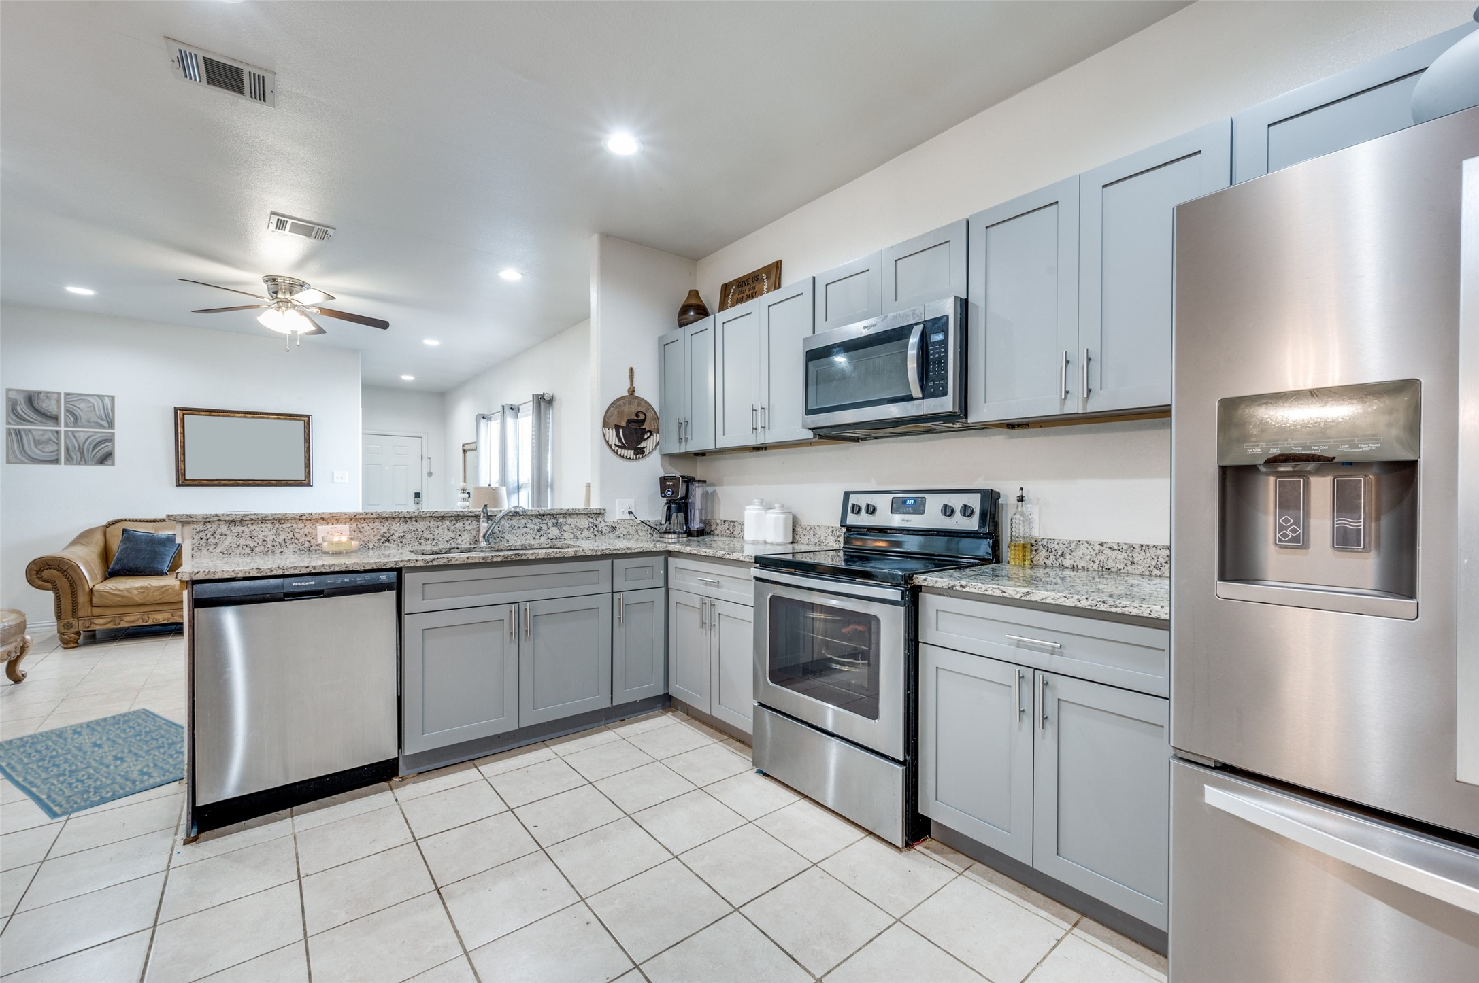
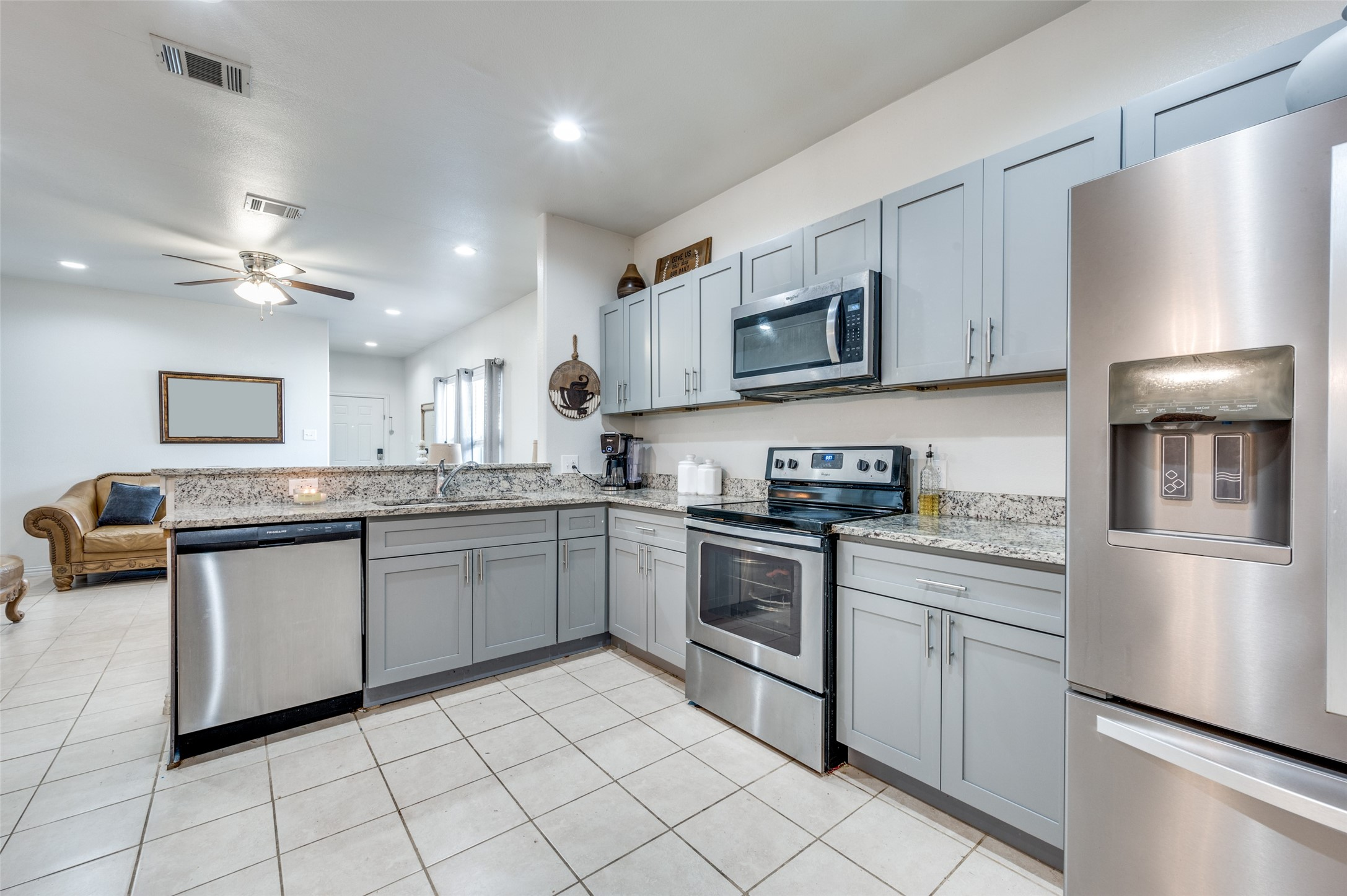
- wall art [4,387,115,467]
- rug [0,708,186,821]
